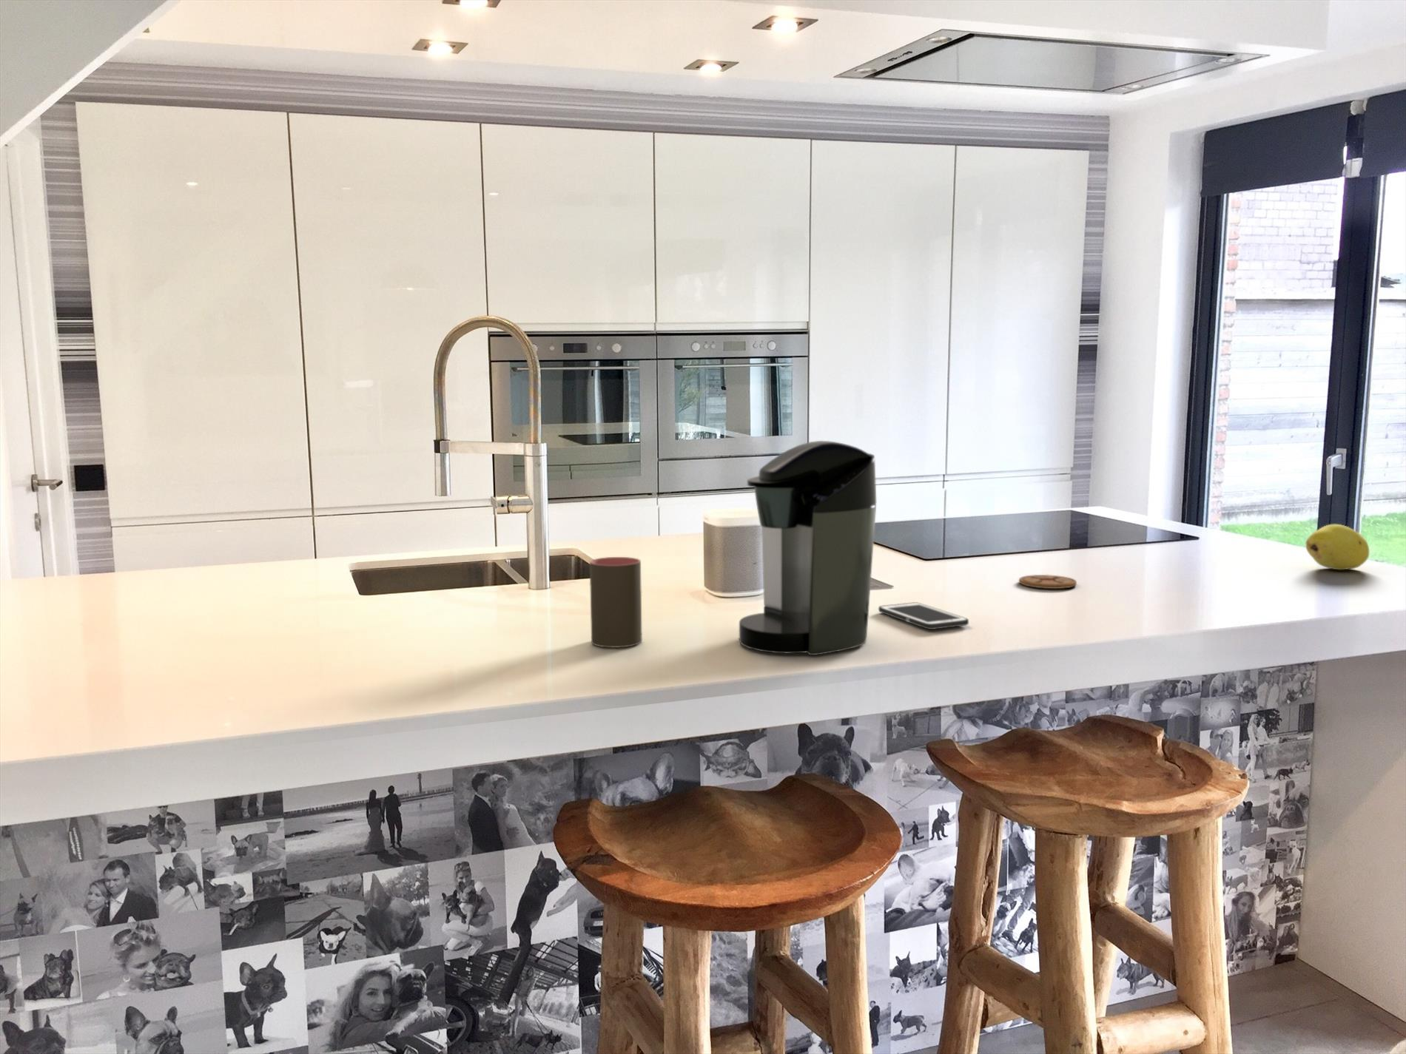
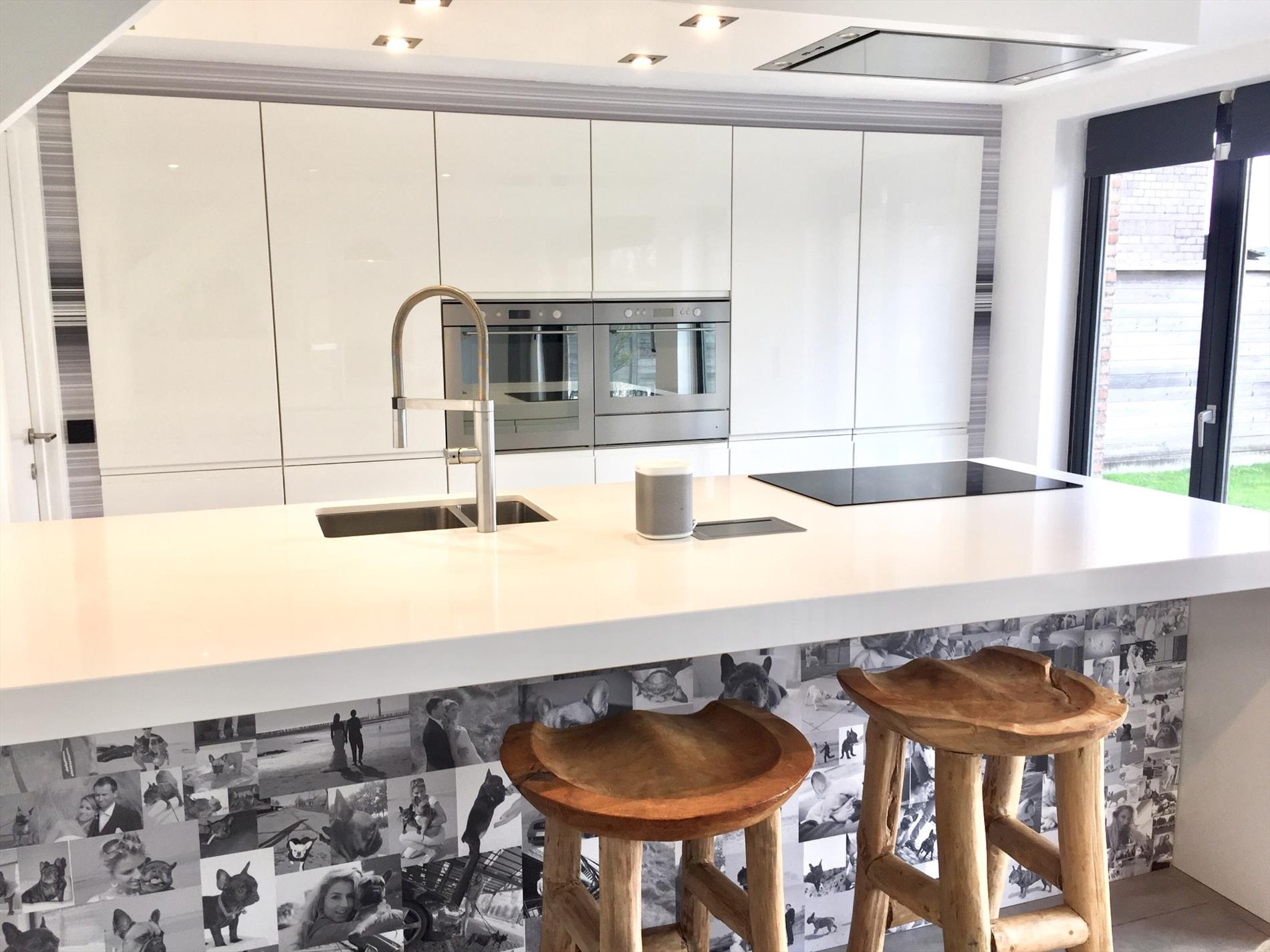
- fruit [1305,524,1369,570]
- cell phone [878,601,970,630]
- cup [589,556,643,648]
- coaster [1019,574,1077,589]
- coffee maker [738,441,877,657]
